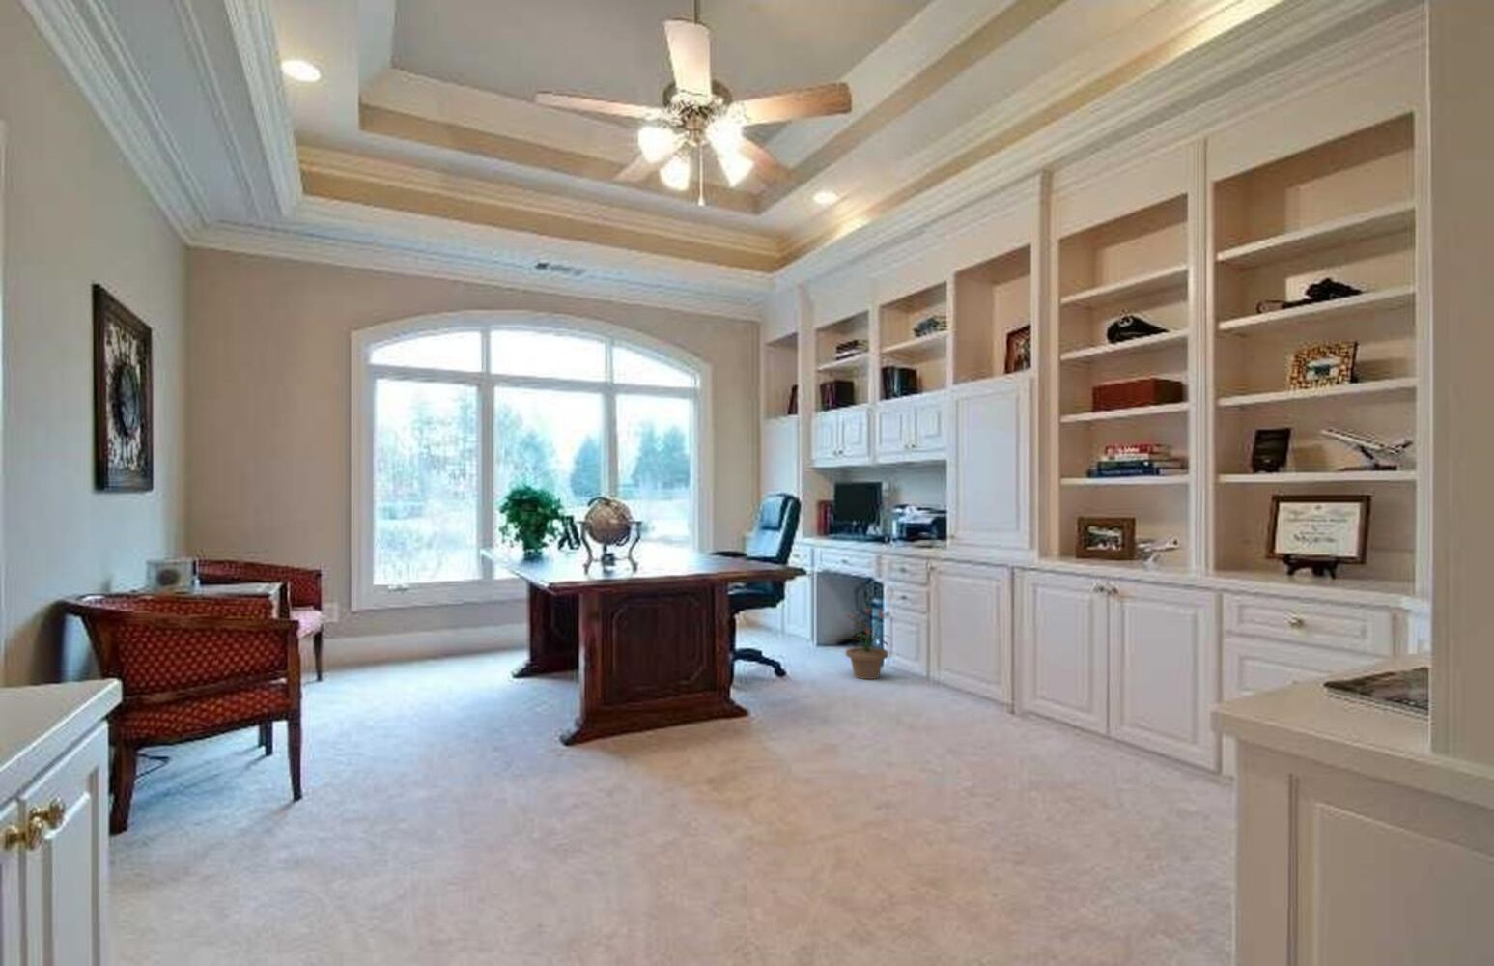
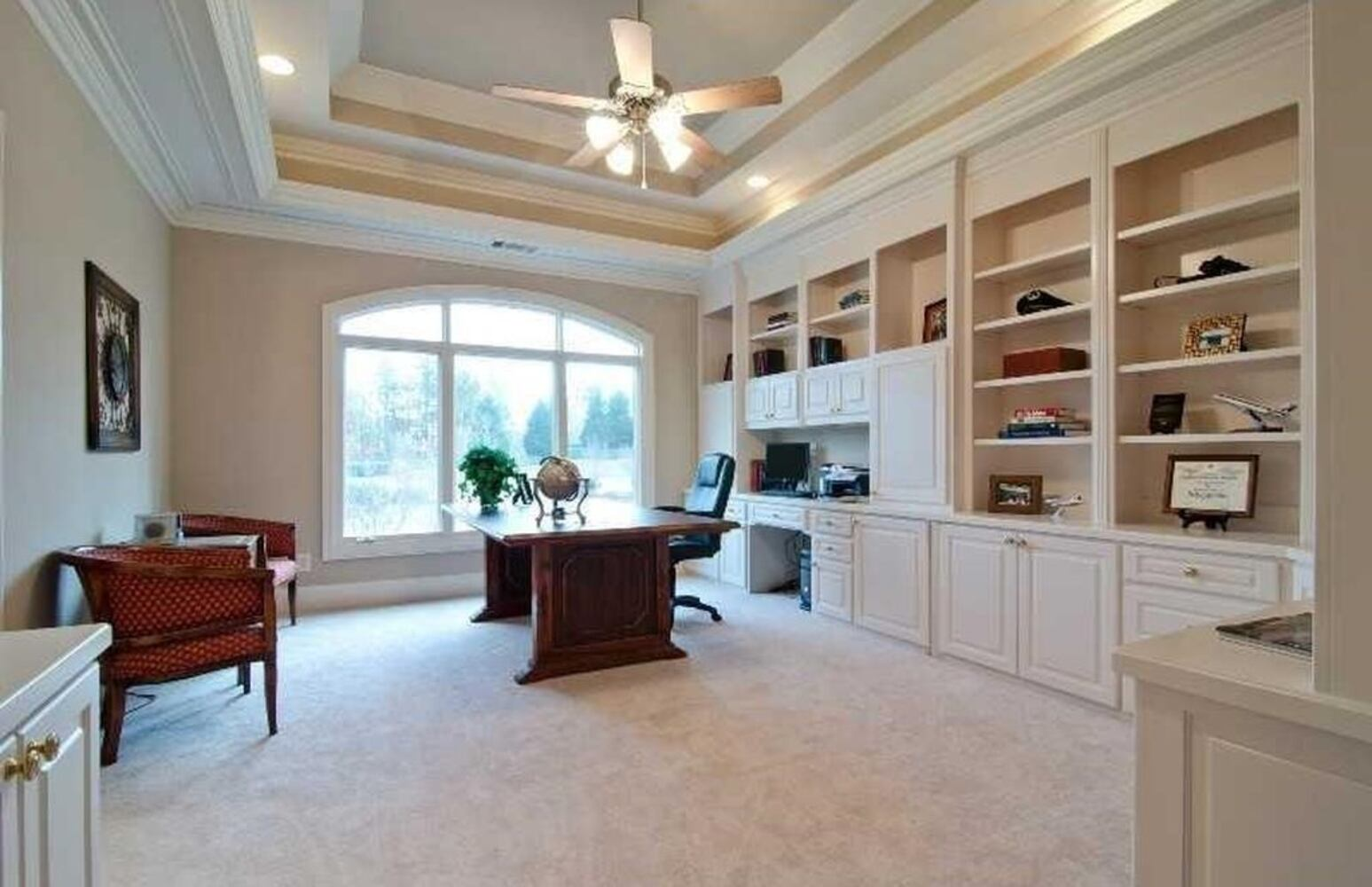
- potted plant [840,607,892,680]
